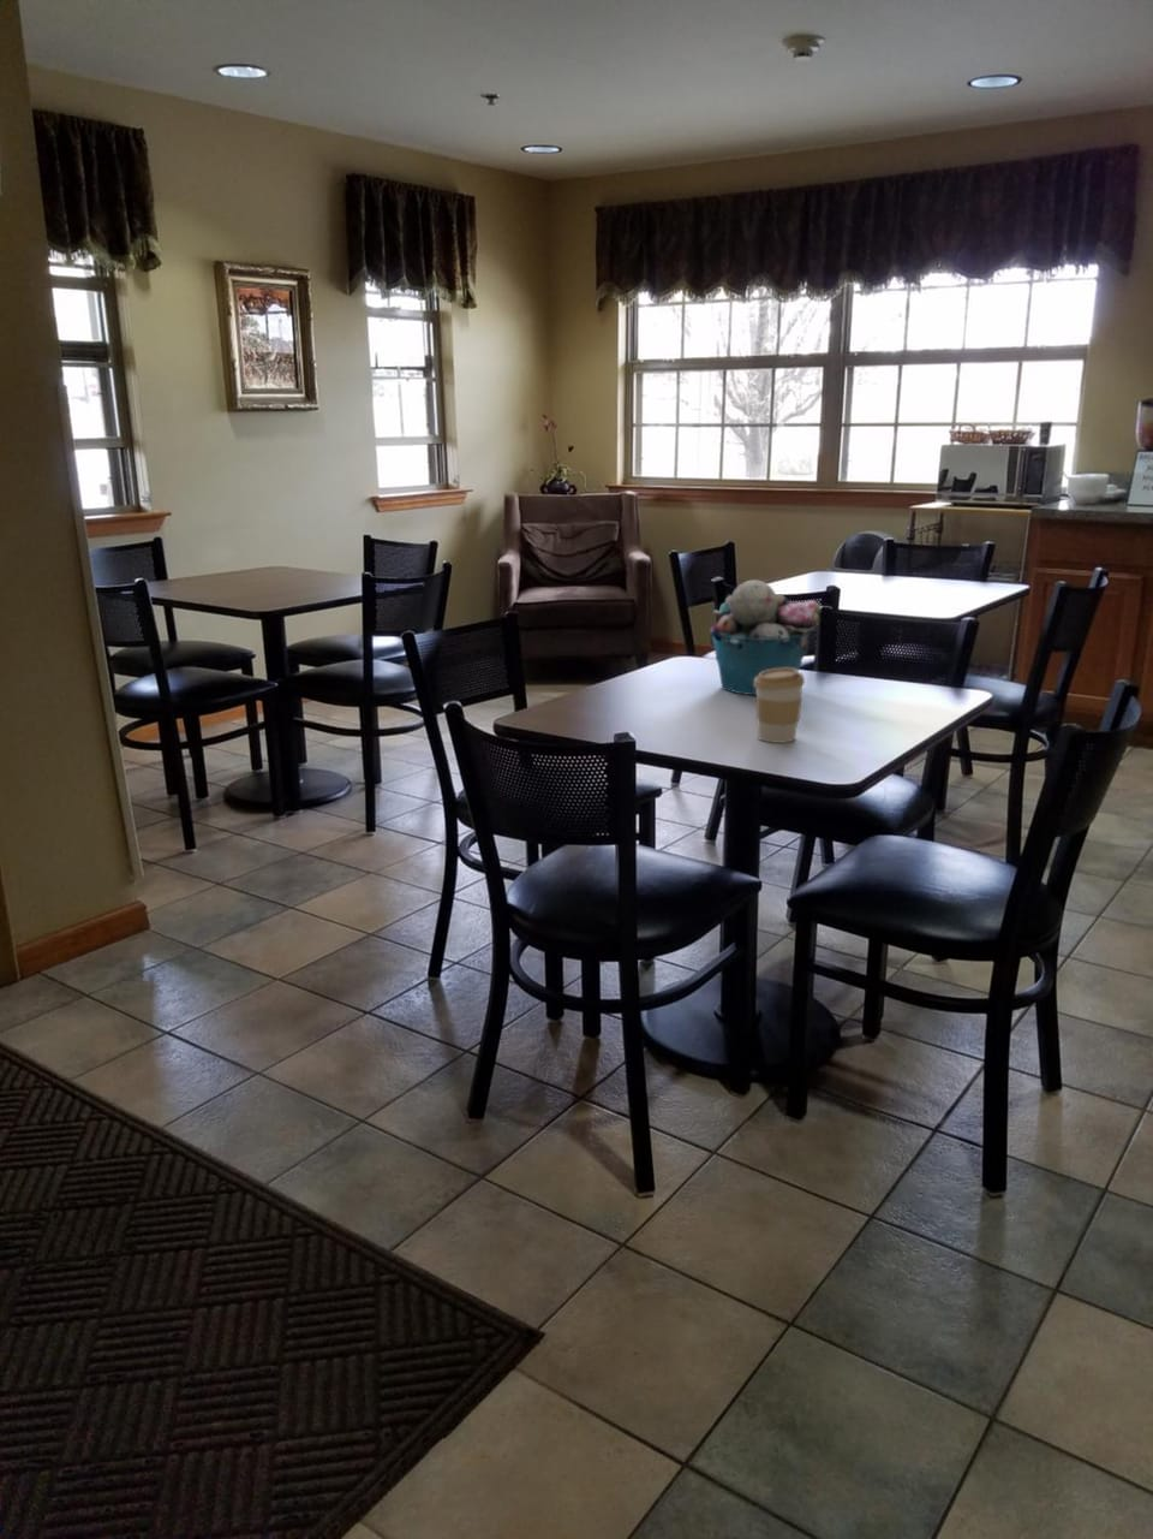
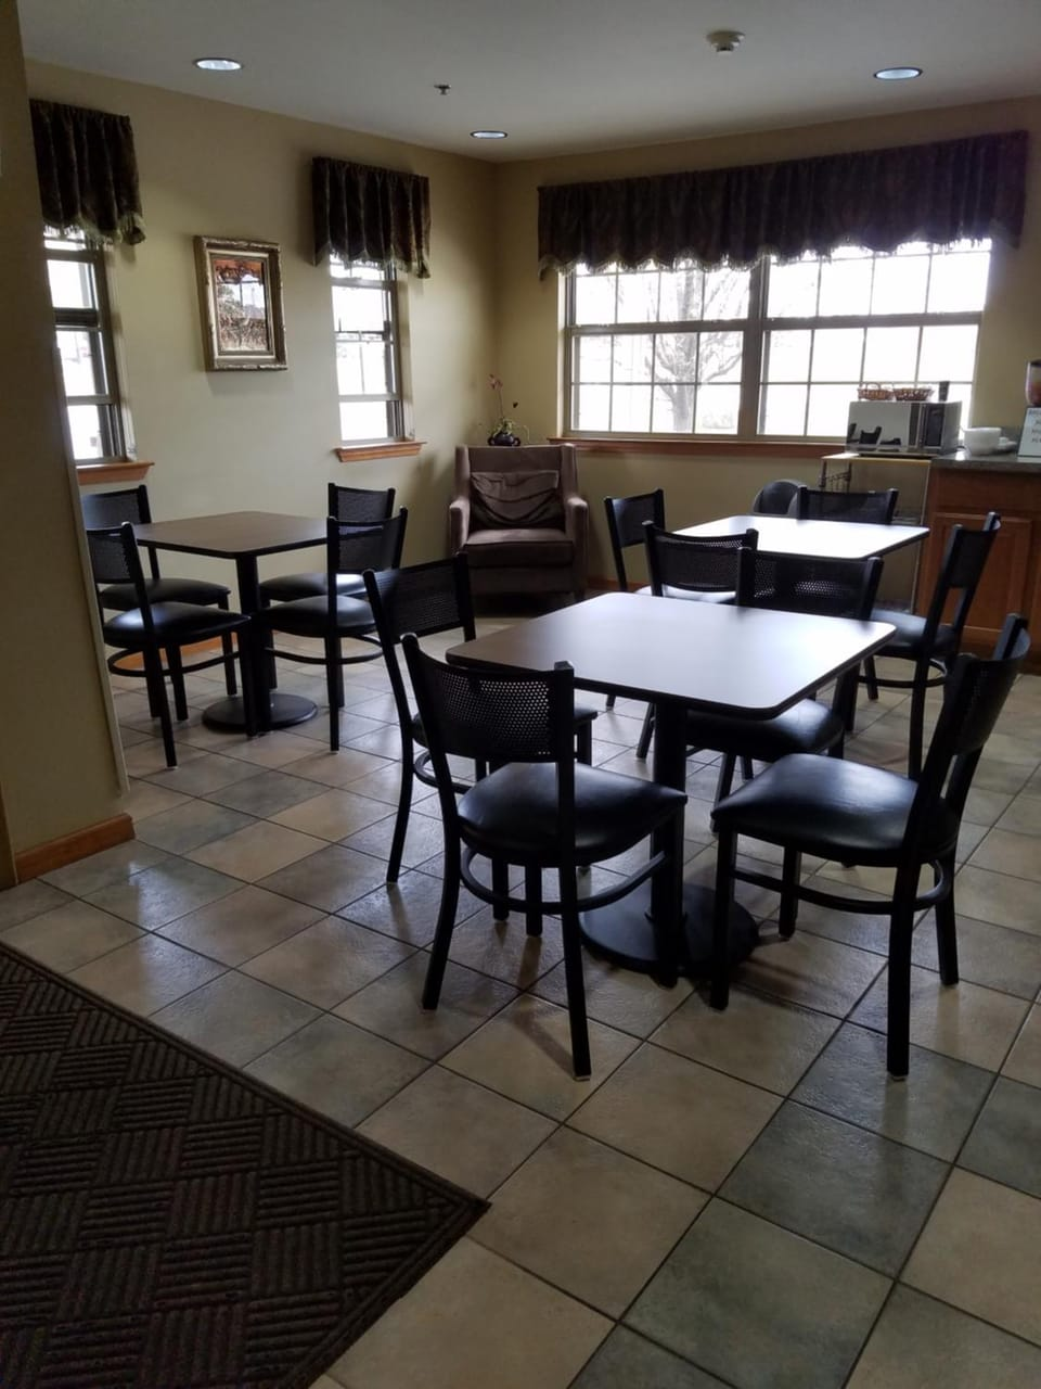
- coffee cup [755,668,805,744]
- bucket [709,578,822,696]
